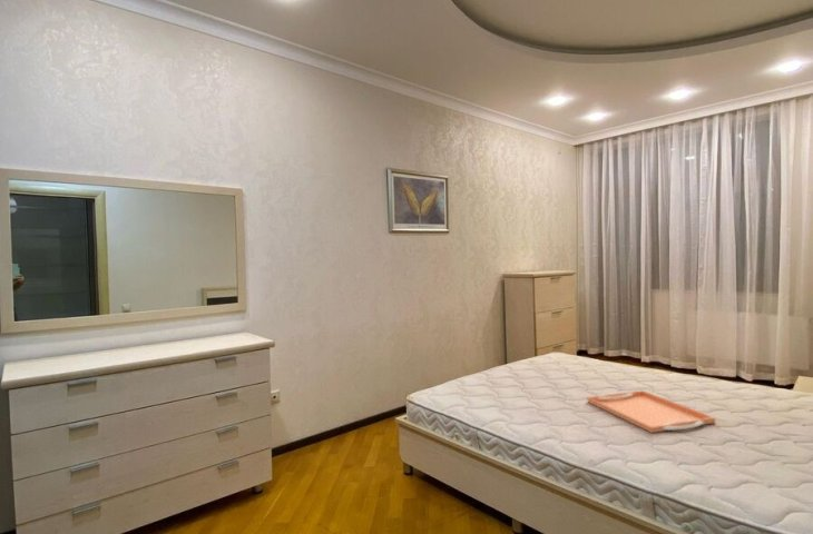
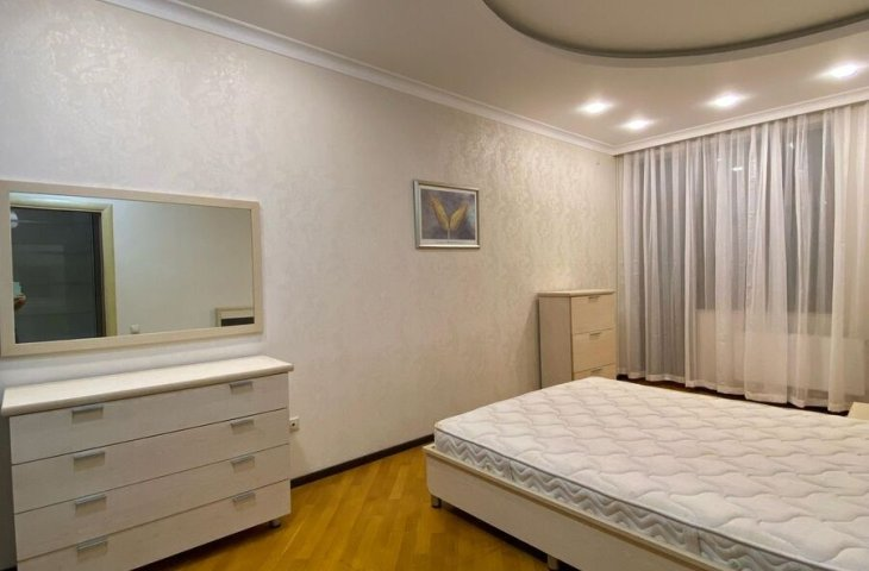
- serving tray [586,389,716,434]
